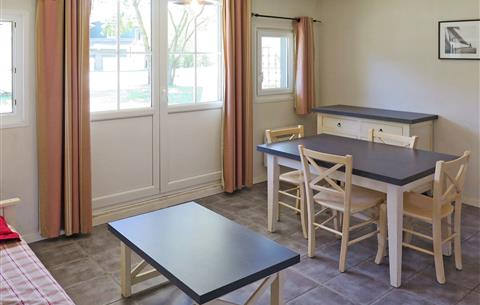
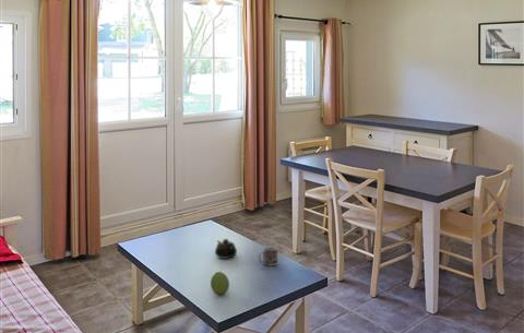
+ fruit [210,271,230,296]
+ cup [258,246,278,266]
+ teapot [214,238,238,260]
